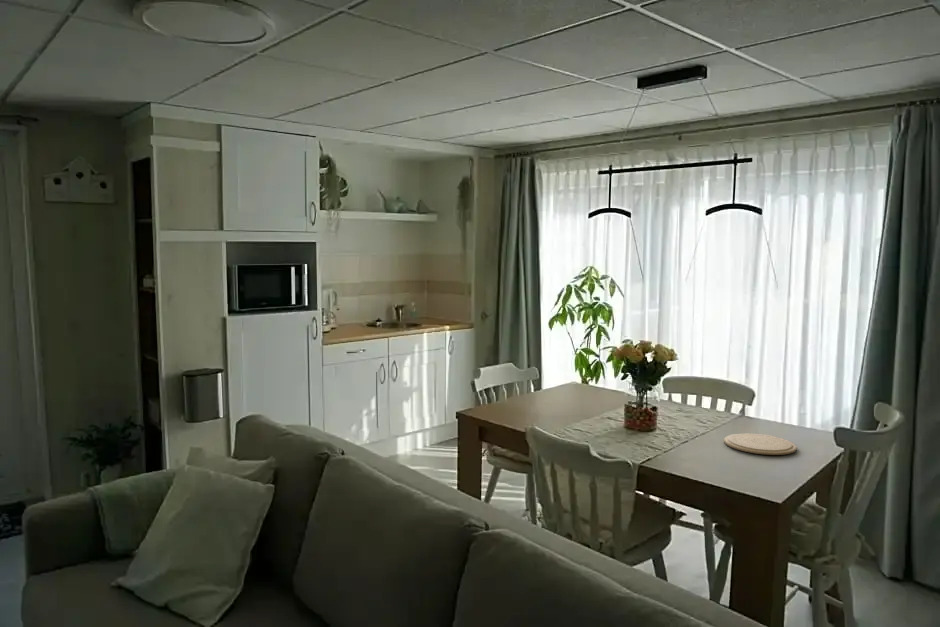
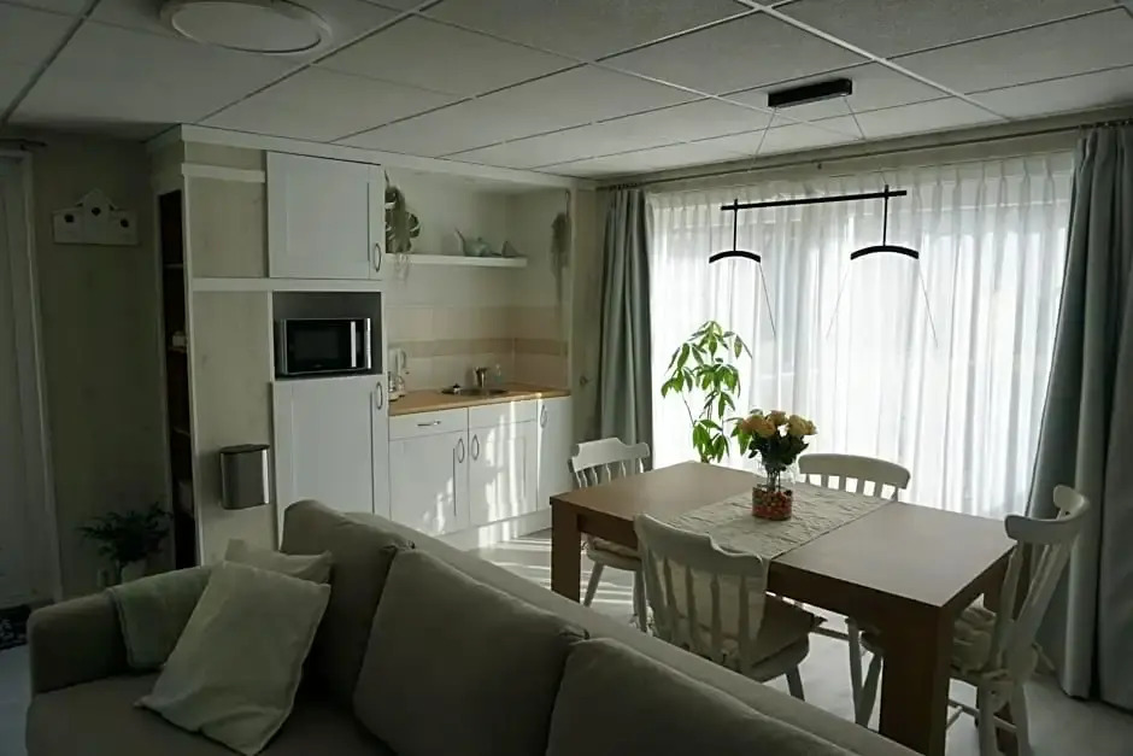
- plate [723,432,798,456]
